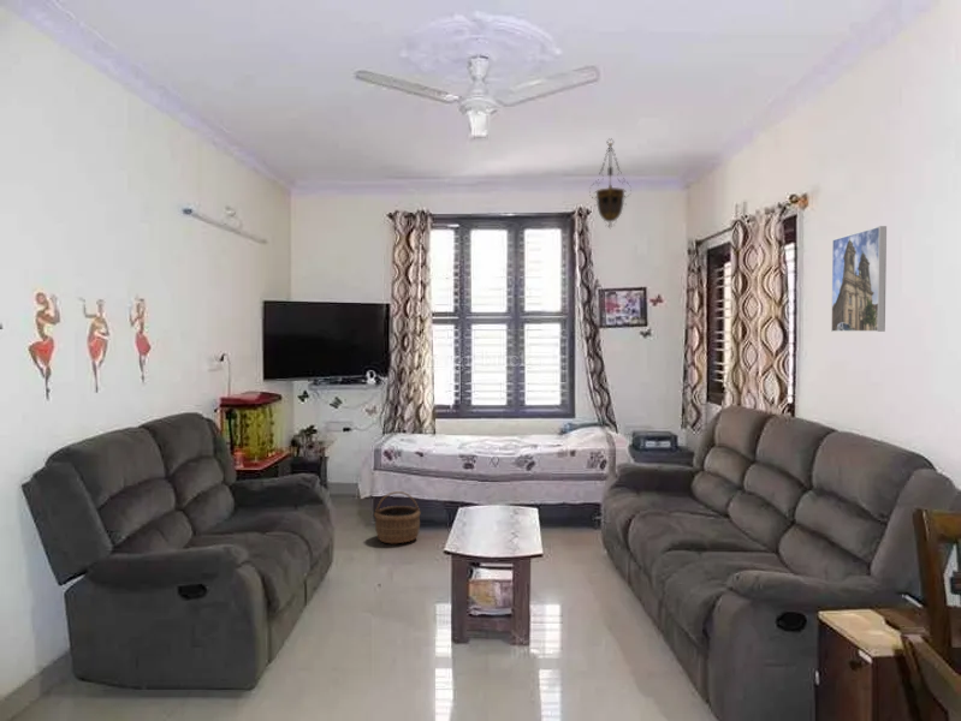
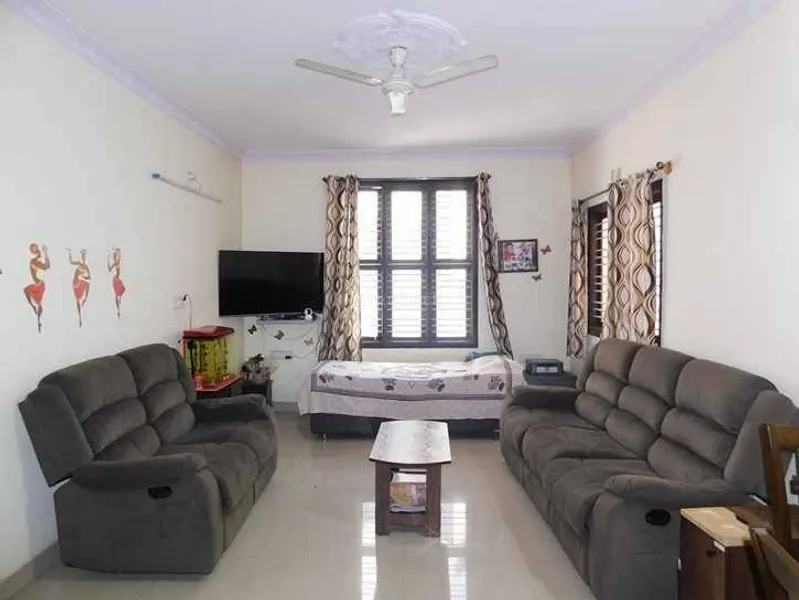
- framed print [830,225,888,333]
- hanging lantern [588,137,633,230]
- wicker basket [373,490,422,544]
